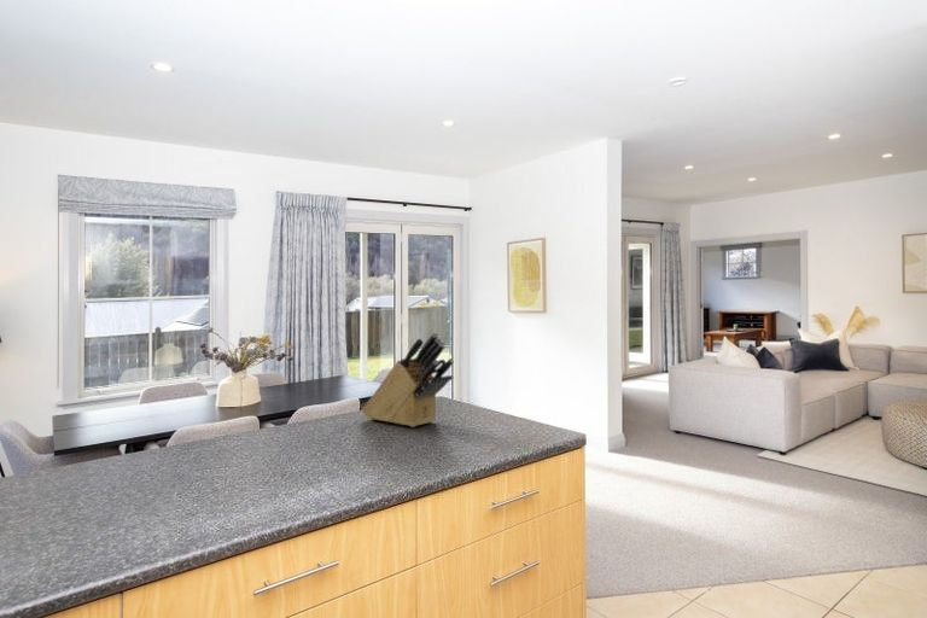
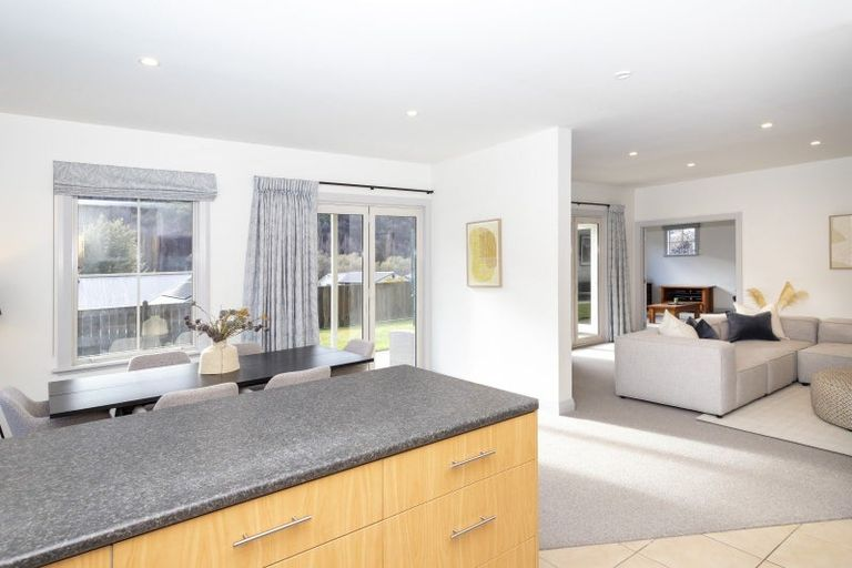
- knife block [361,332,455,428]
